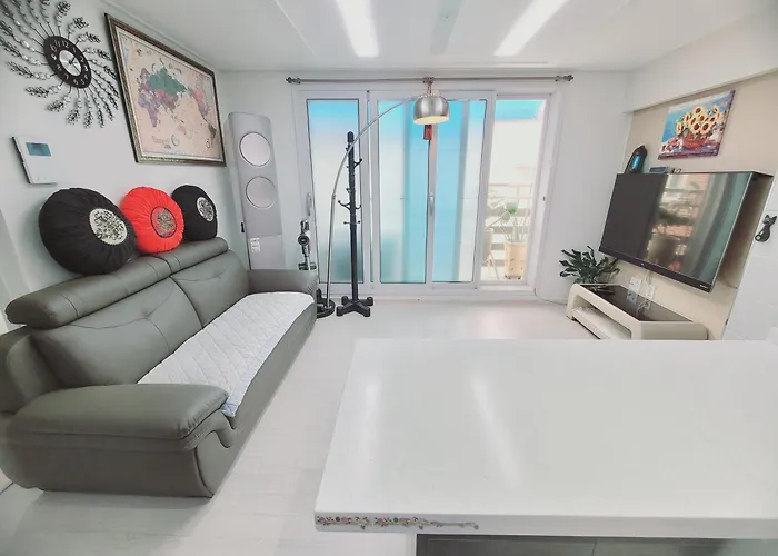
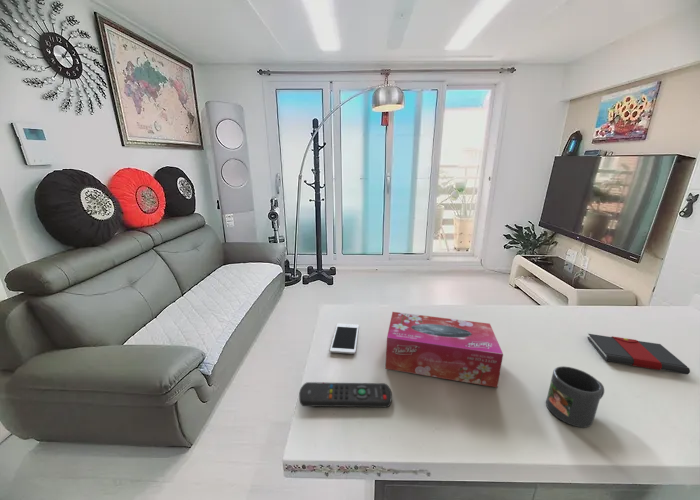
+ cell phone [329,323,360,355]
+ mug [545,365,605,428]
+ book [586,333,691,375]
+ remote control [298,381,393,408]
+ tissue box [384,311,504,388]
